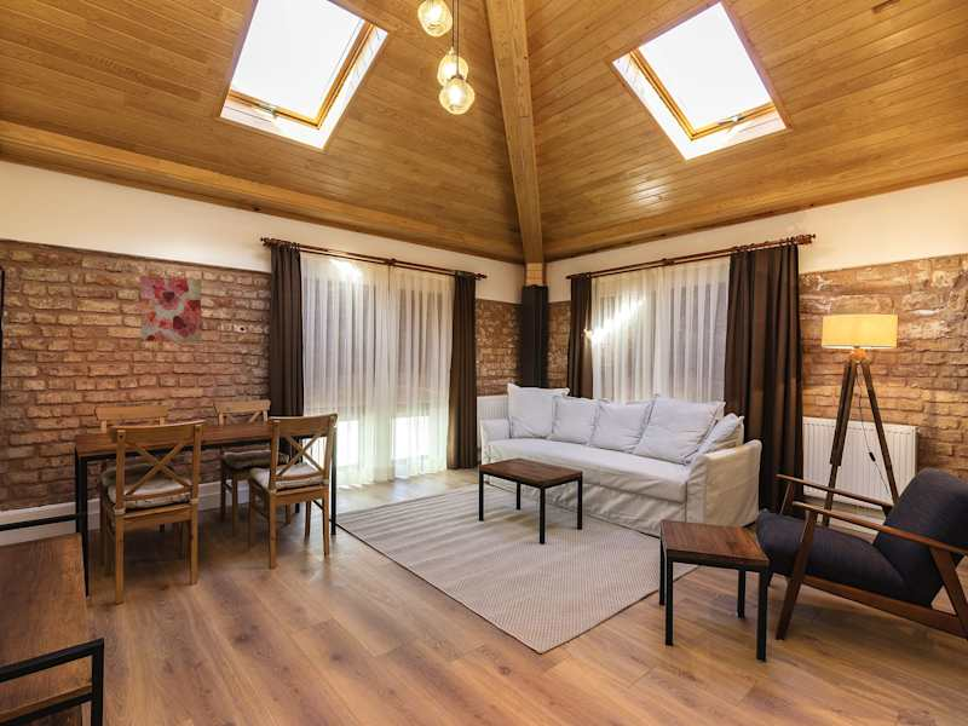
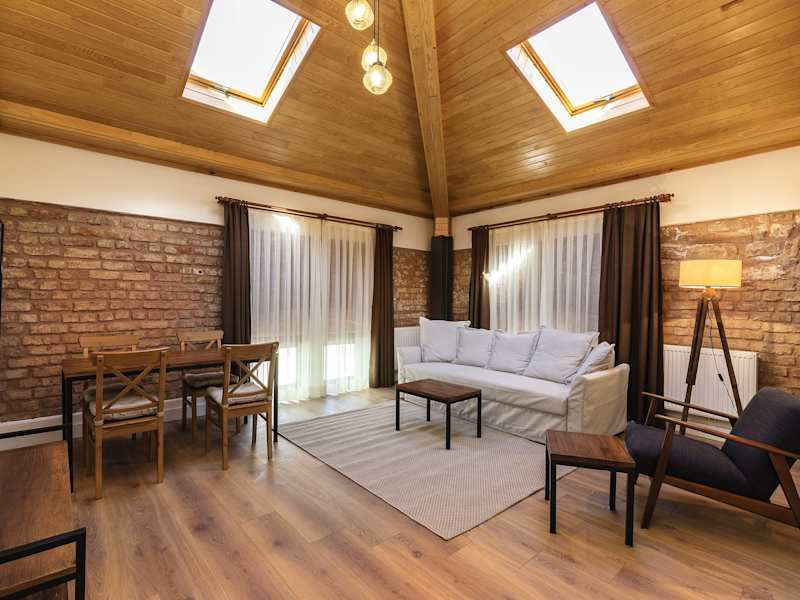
- wall art [139,275,202,344]
